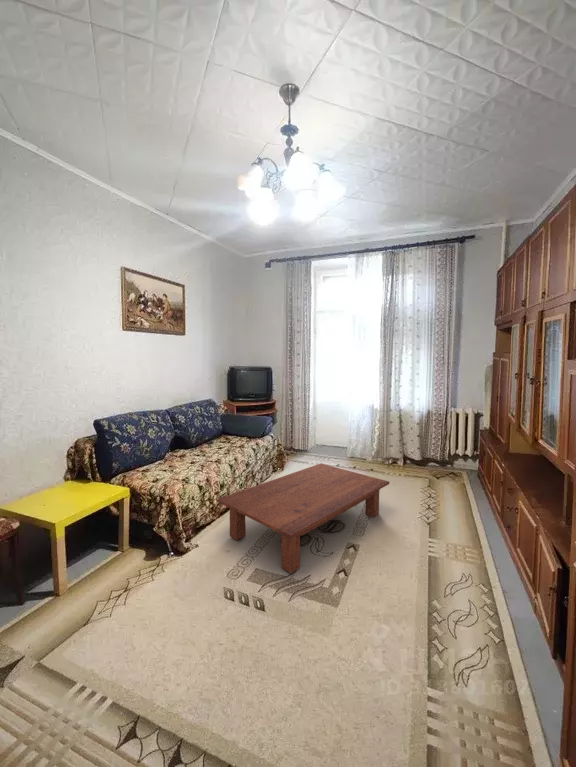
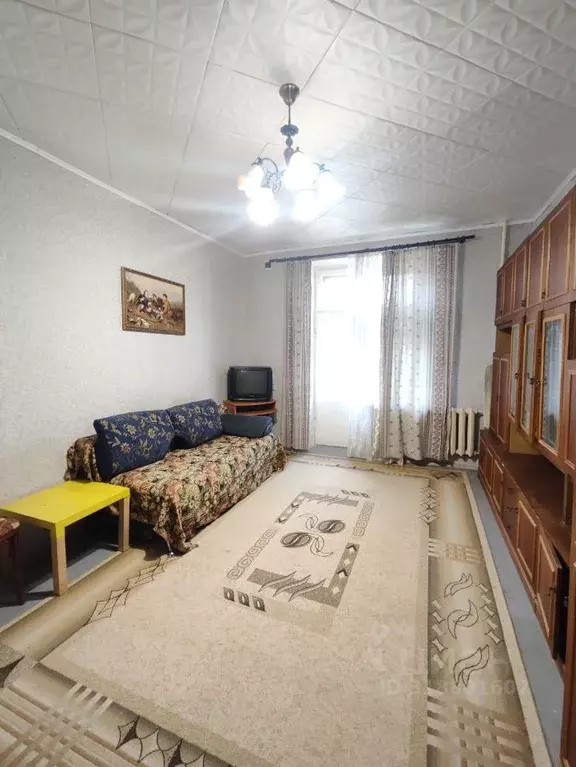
- coffee table [217,462,390,574]
